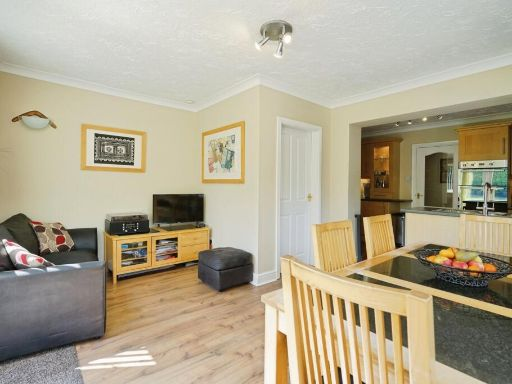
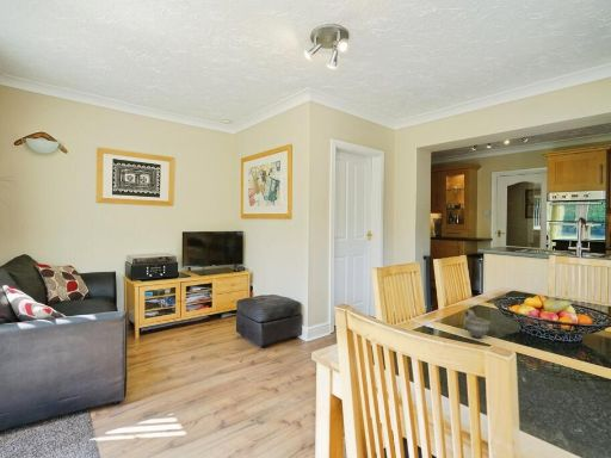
+ cup [463,309,492,339]
